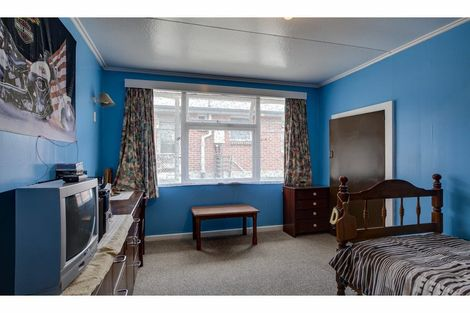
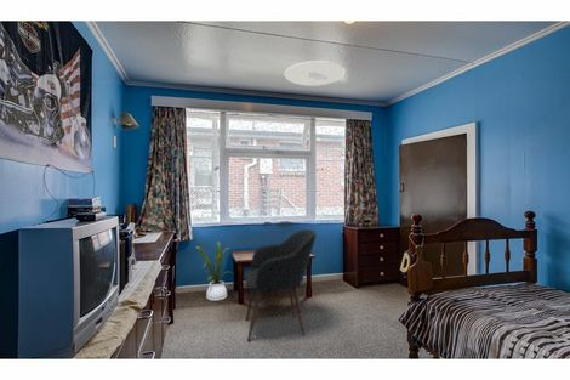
+ house plant [194,237,234,302]
+ armchair [244,228,317,342]
+ ceiling light [284,59,347,86]
